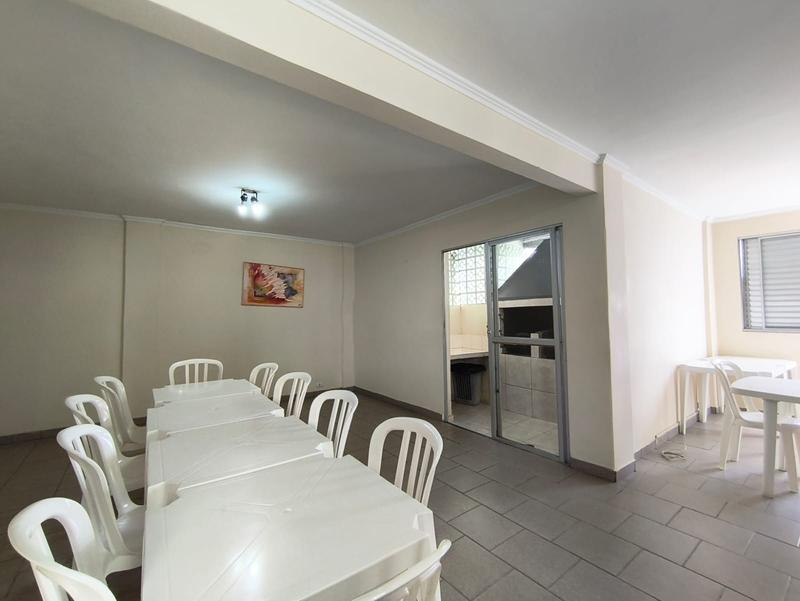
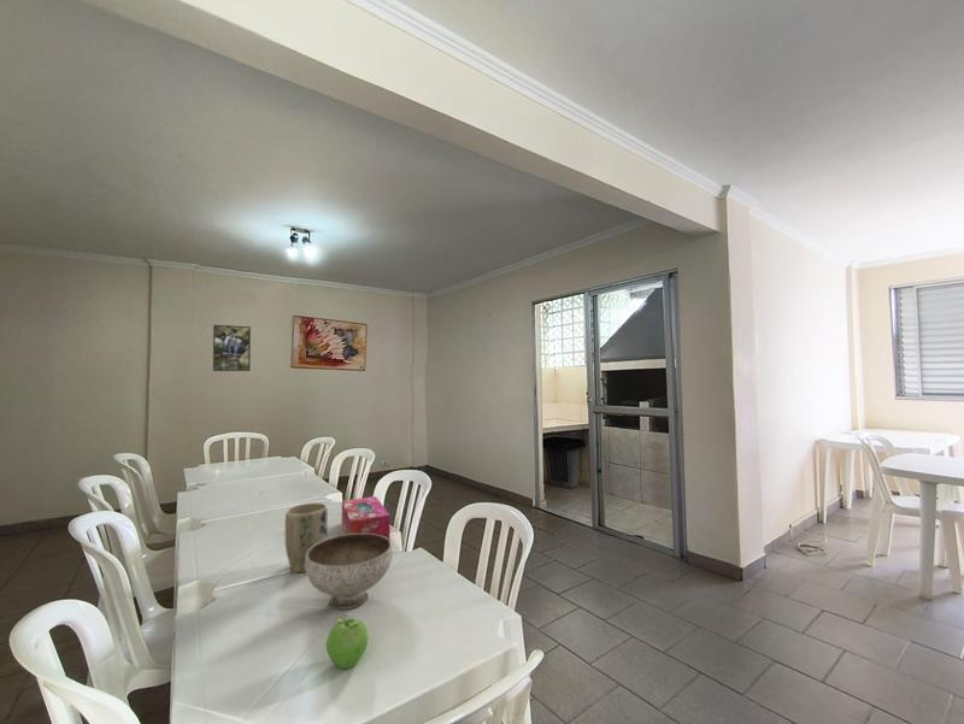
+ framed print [212,324,252,372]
+ fruit [325,616,370,670]
+ tissue box [341,495,390,541]
+ bowl [305,534,394,611]
+ plant pot [284,501,329,573]
